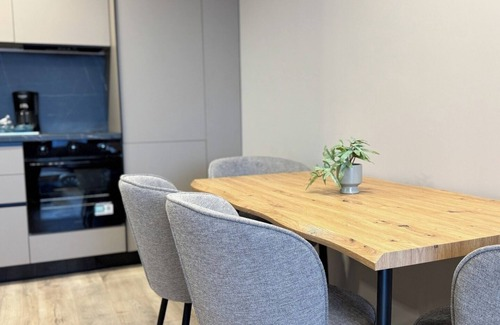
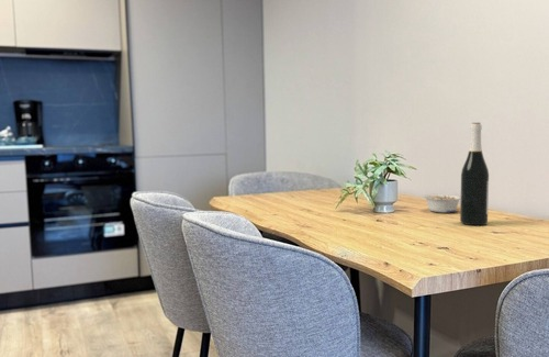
+ wine bottle [459,122,490,226]
+ legume [423,193,461,213]
